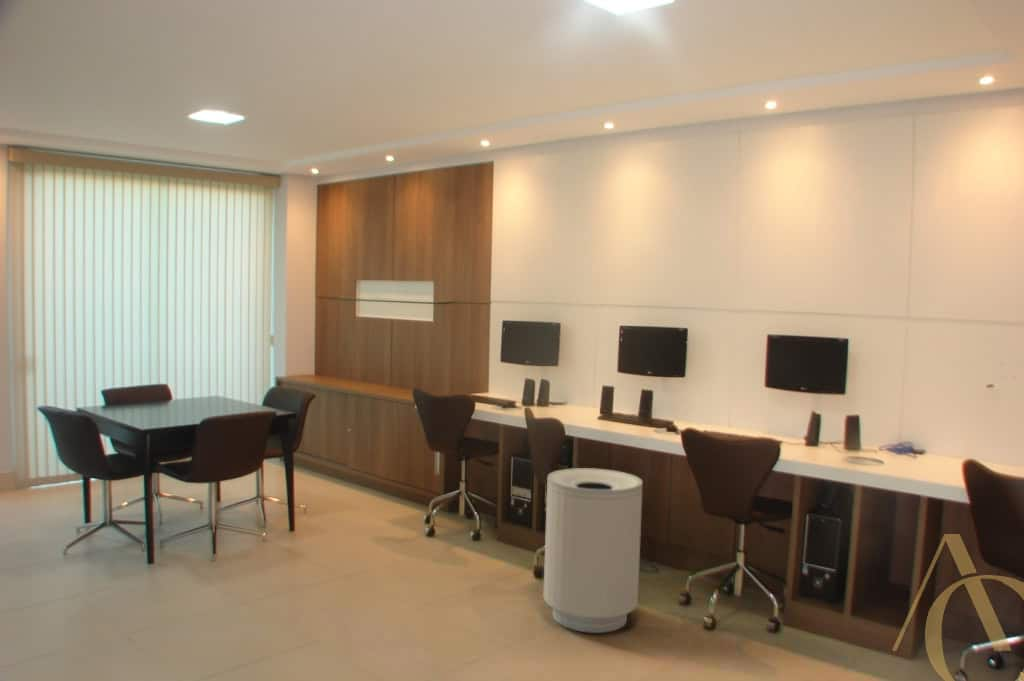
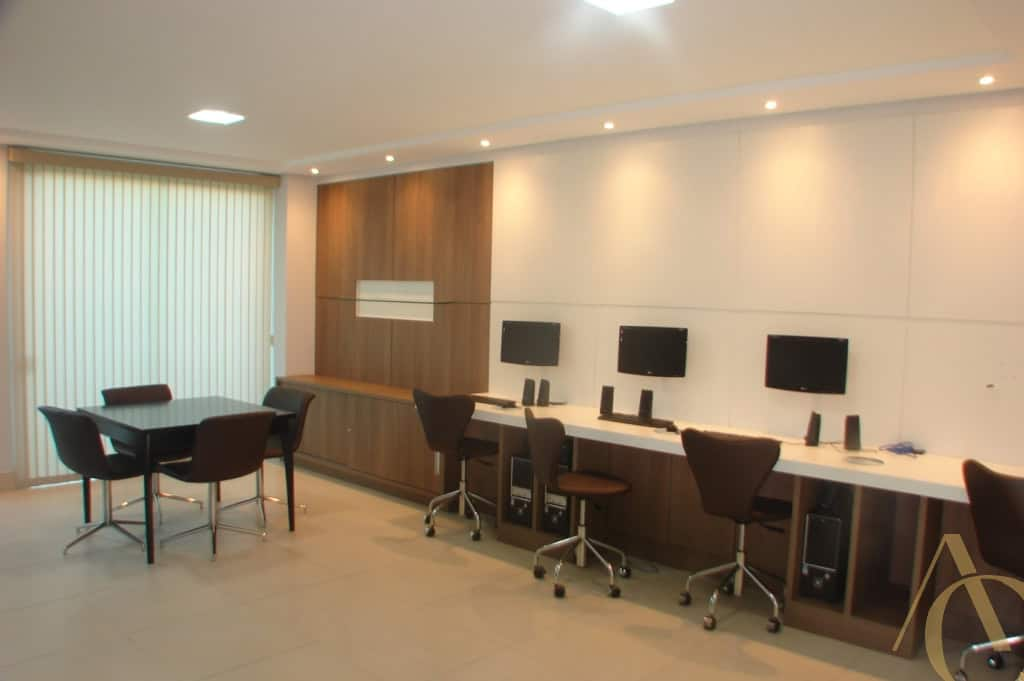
- trash can [542,467,644,634]
